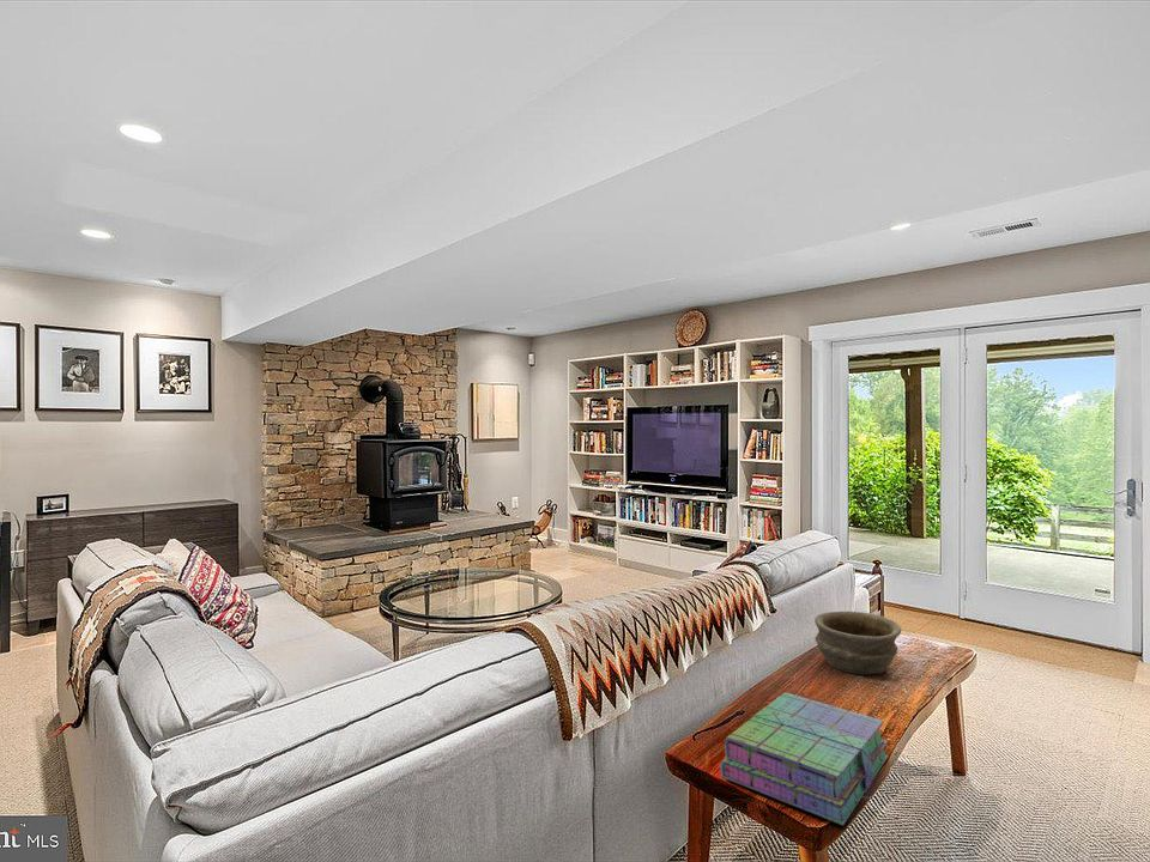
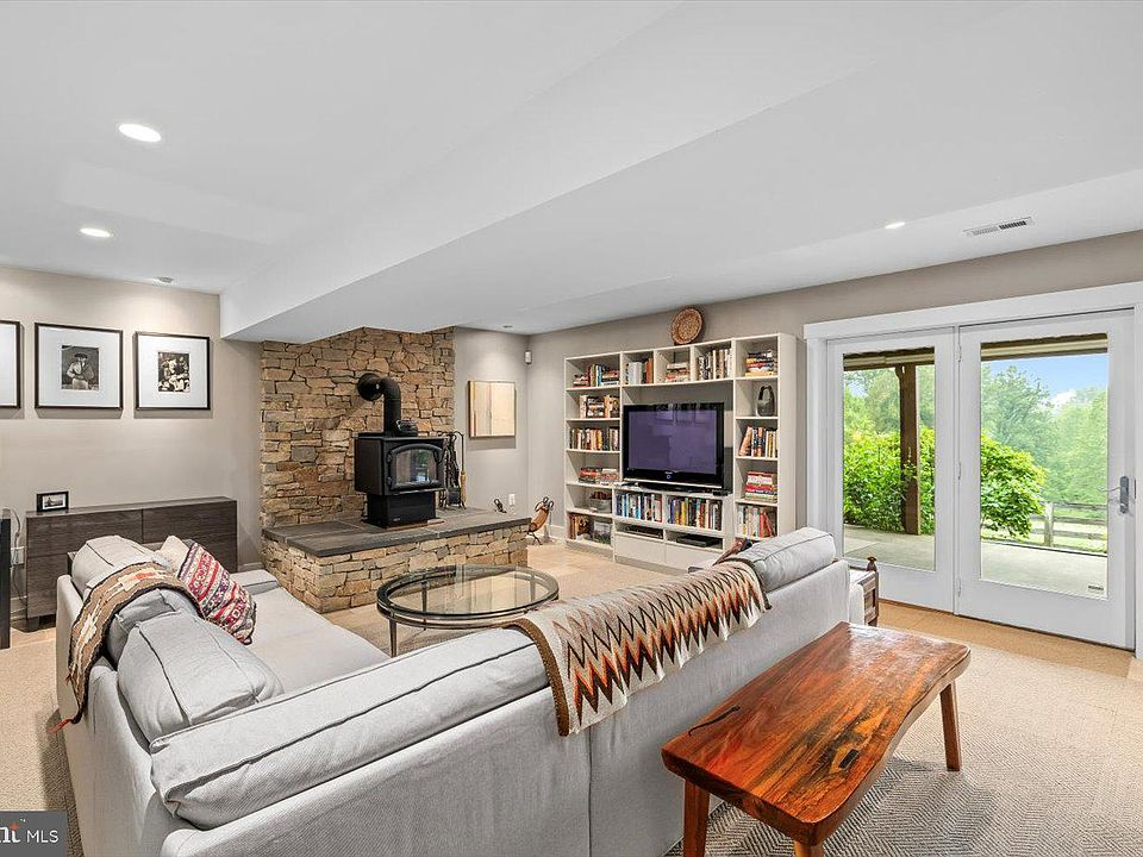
- stack of books [719,692,889,826]
- bowl [813,611,902,675]
